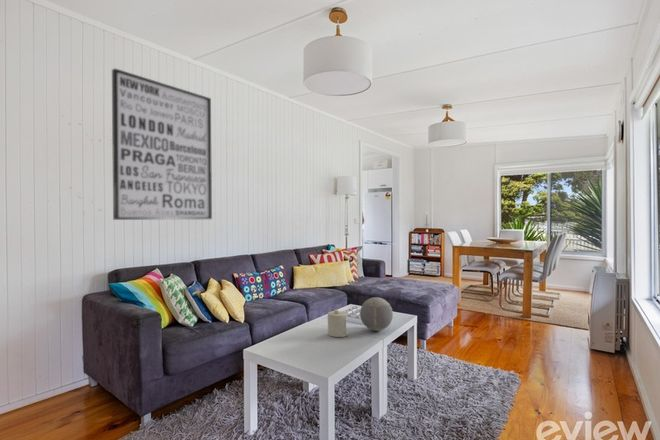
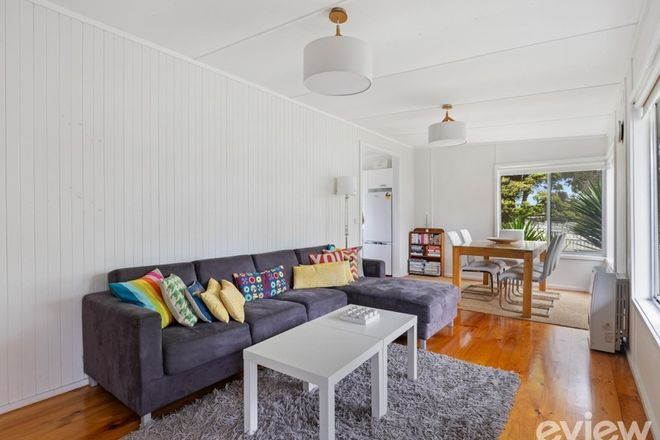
- decorative orb [359,296,394,332]
- wall art [111,67,213,221]
- candle [327,308,348,338]
